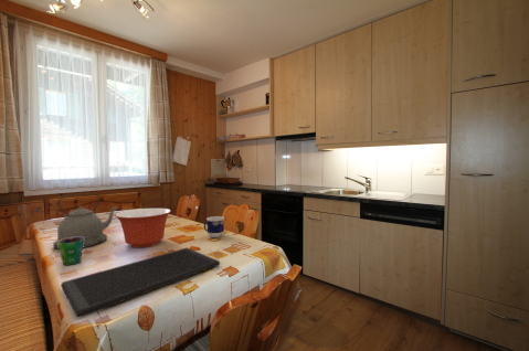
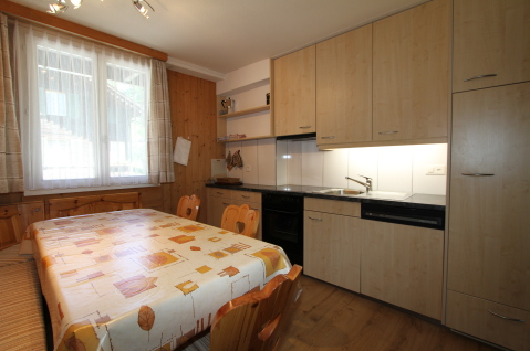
- mixing bowl [114,208,172,248]
- cutting board [60,247,221,318]
- cup [203,215,225,238]
- kettle [52,192,119,251]
- cup [57,237,84,266]
